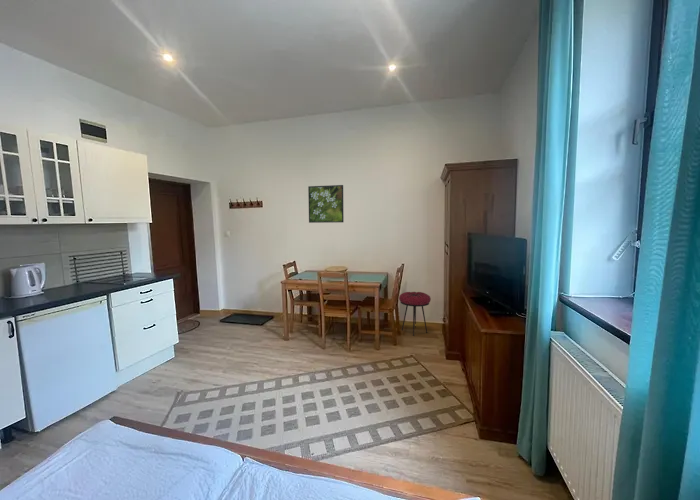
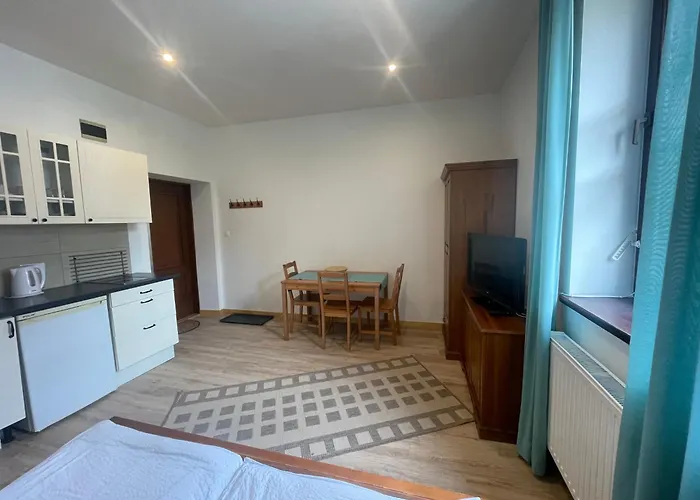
- stool [398,291,432,337]
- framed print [307,184,345,224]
